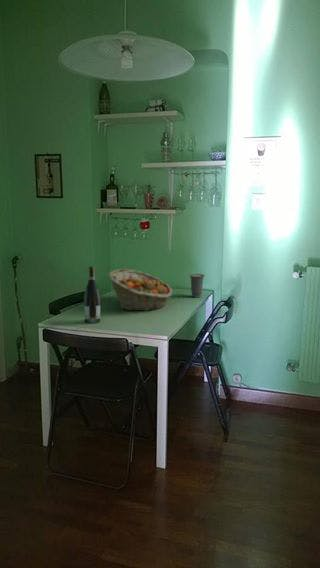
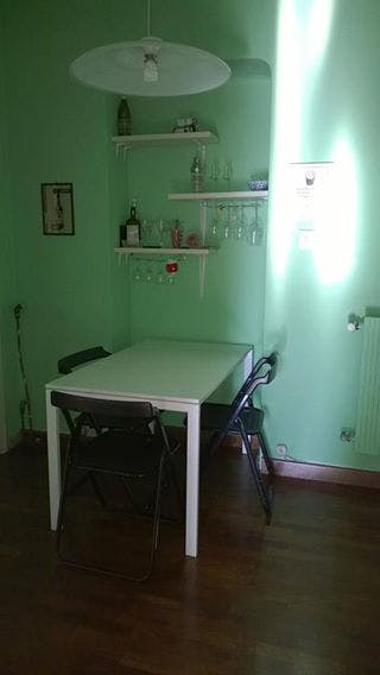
- cup [188,273,206,298]
- fruit basket [107,268,173,312]
- wine bottle [83,265,101,324]
